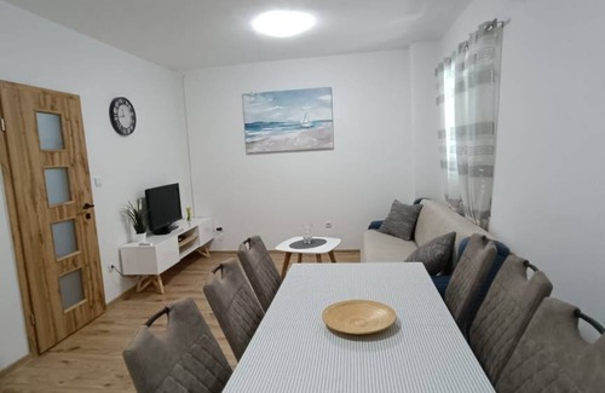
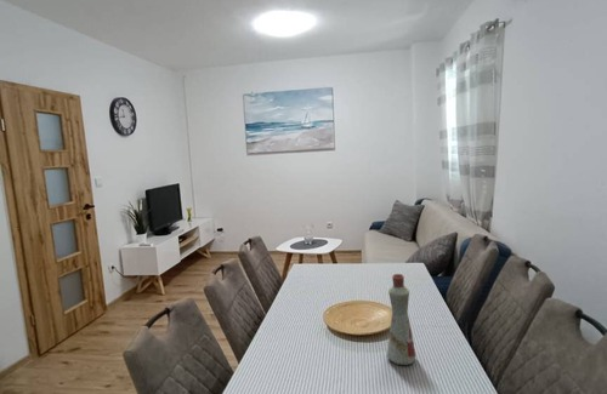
+ bottle [386,273,418,366]
